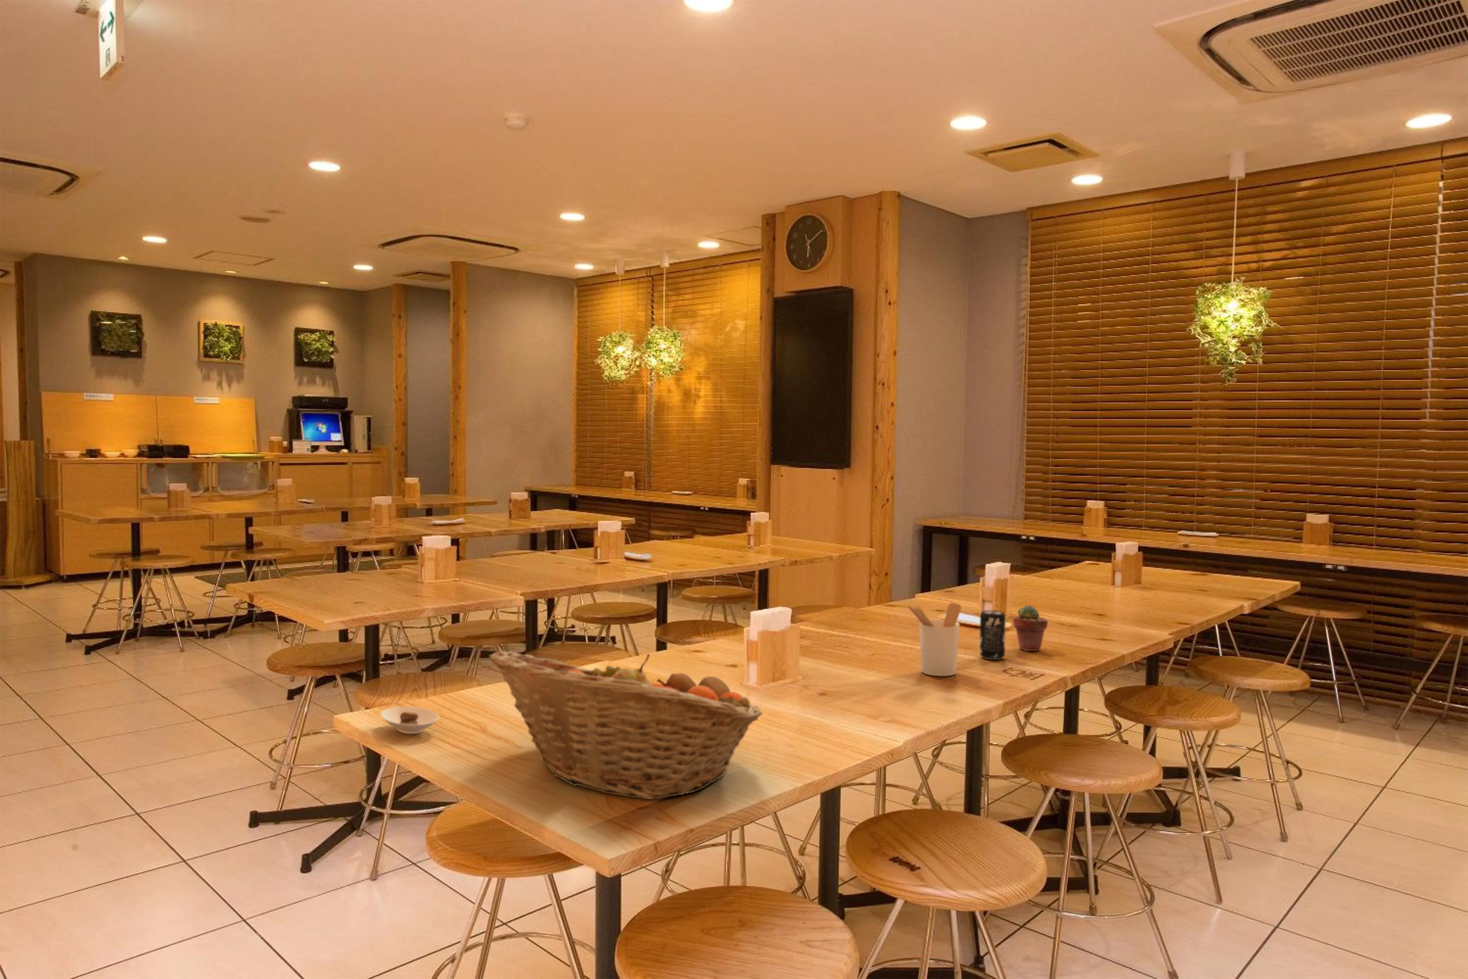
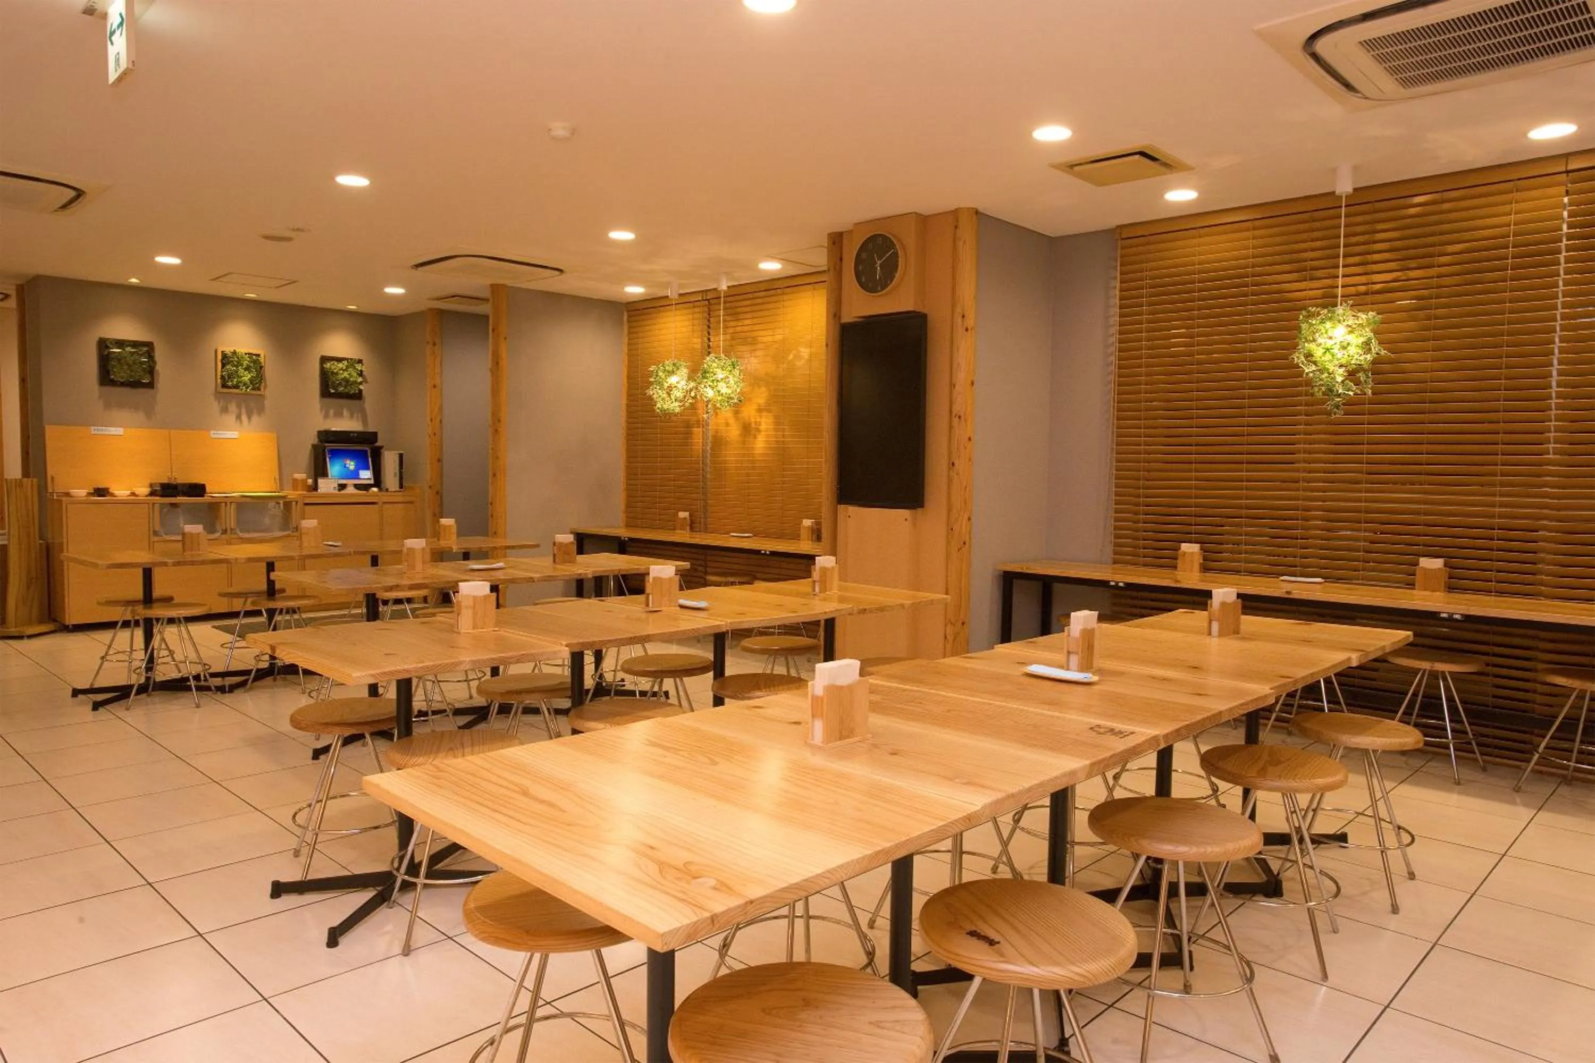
- beverage can [979,610,1006,660]
- fruit basket [488,650,763,800]
- saucer [380,706,439,734]
- potted succulent [1013,604,1049,651]
- utensil holder [904,602,962,676]
